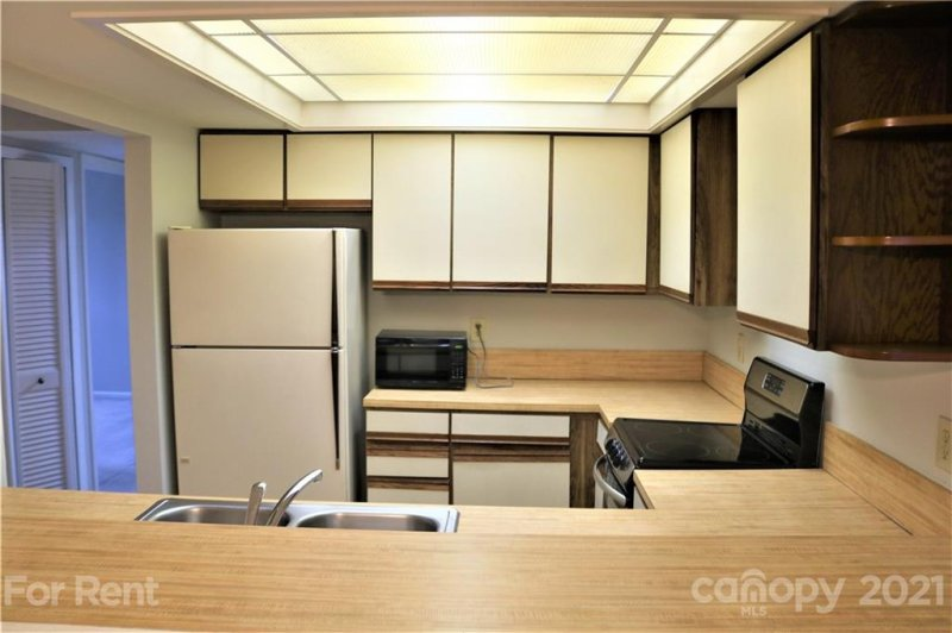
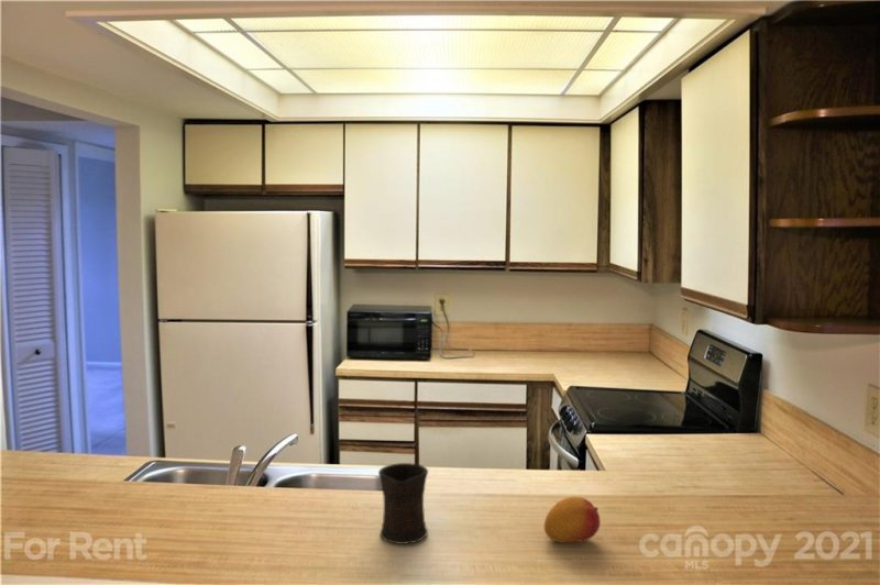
+ mug [377,462,429,545]
+ fruit [543,496,602,543]
